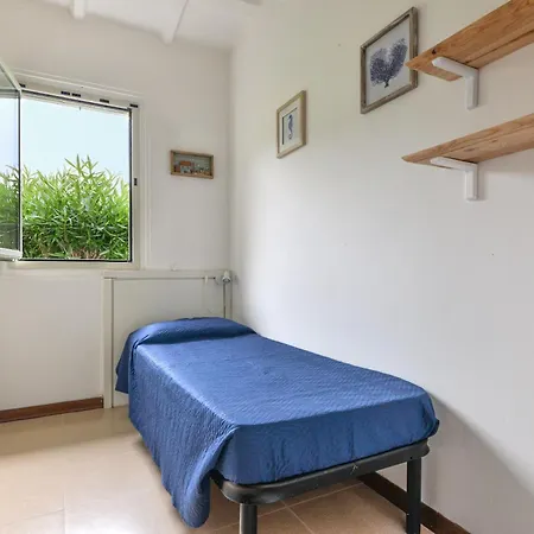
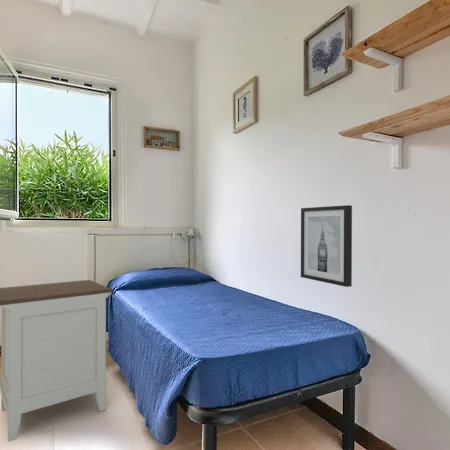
+ nightstand [0,279,114,442]
+ wall art [300,204,353,288]
